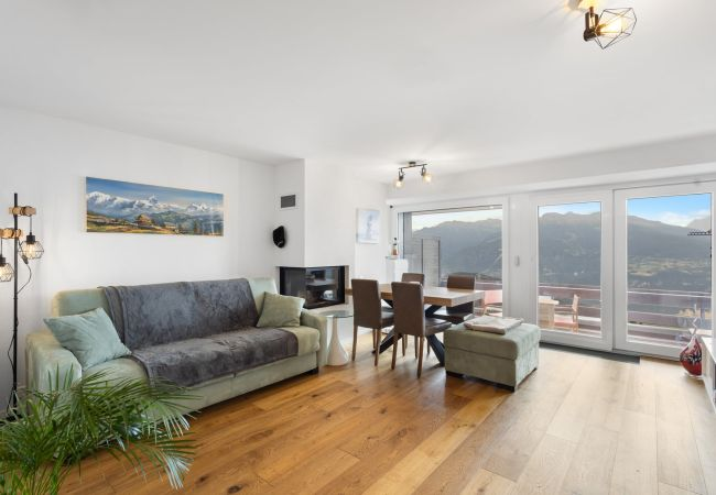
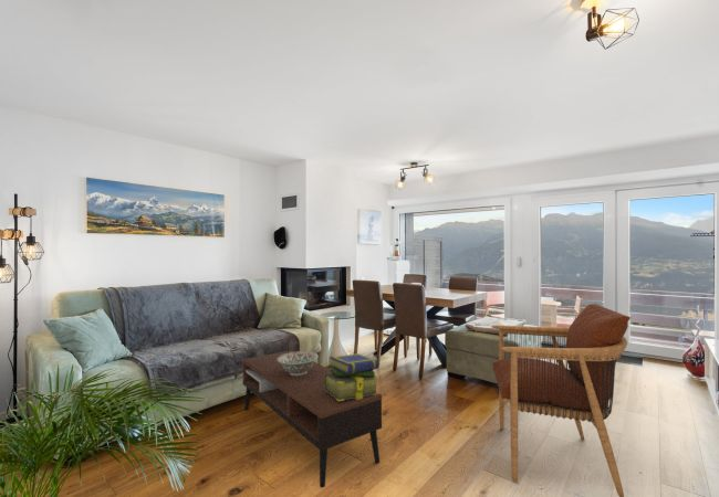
+ stack of books [324,352,381,401]
+ armchair [490,303,632,497]
+ coffee table [242,349,383,488]
+ decorative bowl [278,350,320,376]
